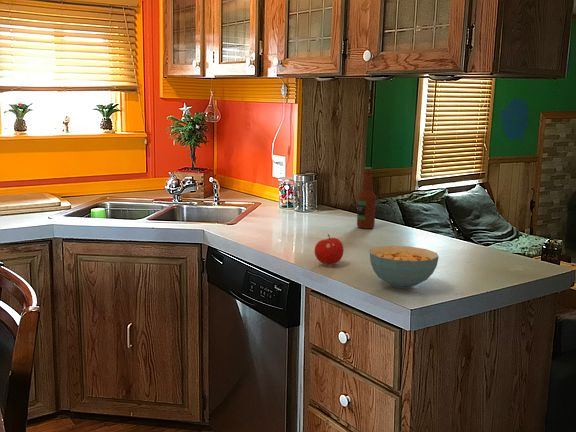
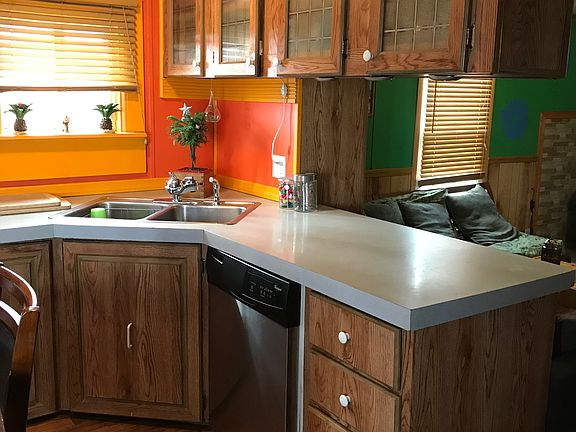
- cereal bowl [369,245,440,290]
- bottle [356,166,377,230]
- fruit [314,233,345,266]
